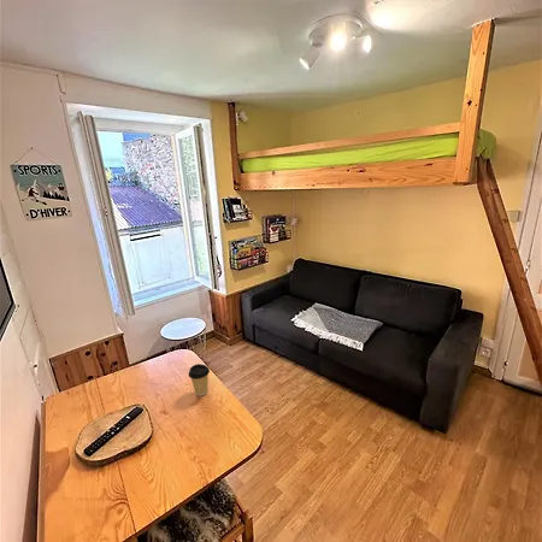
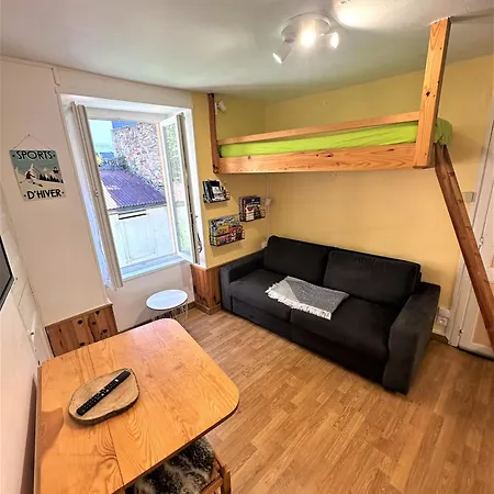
- coffee cup [188,363,211,396]
